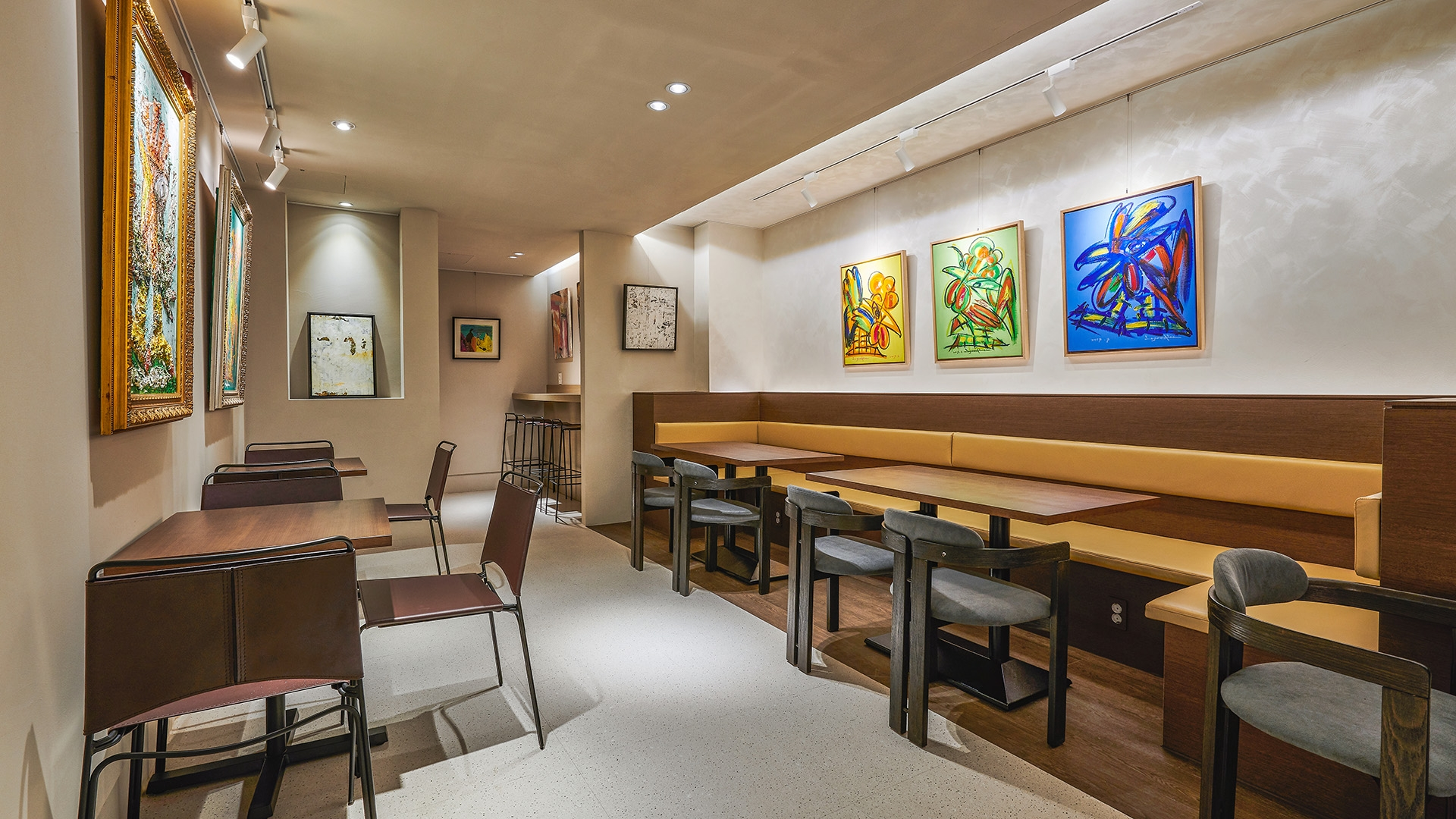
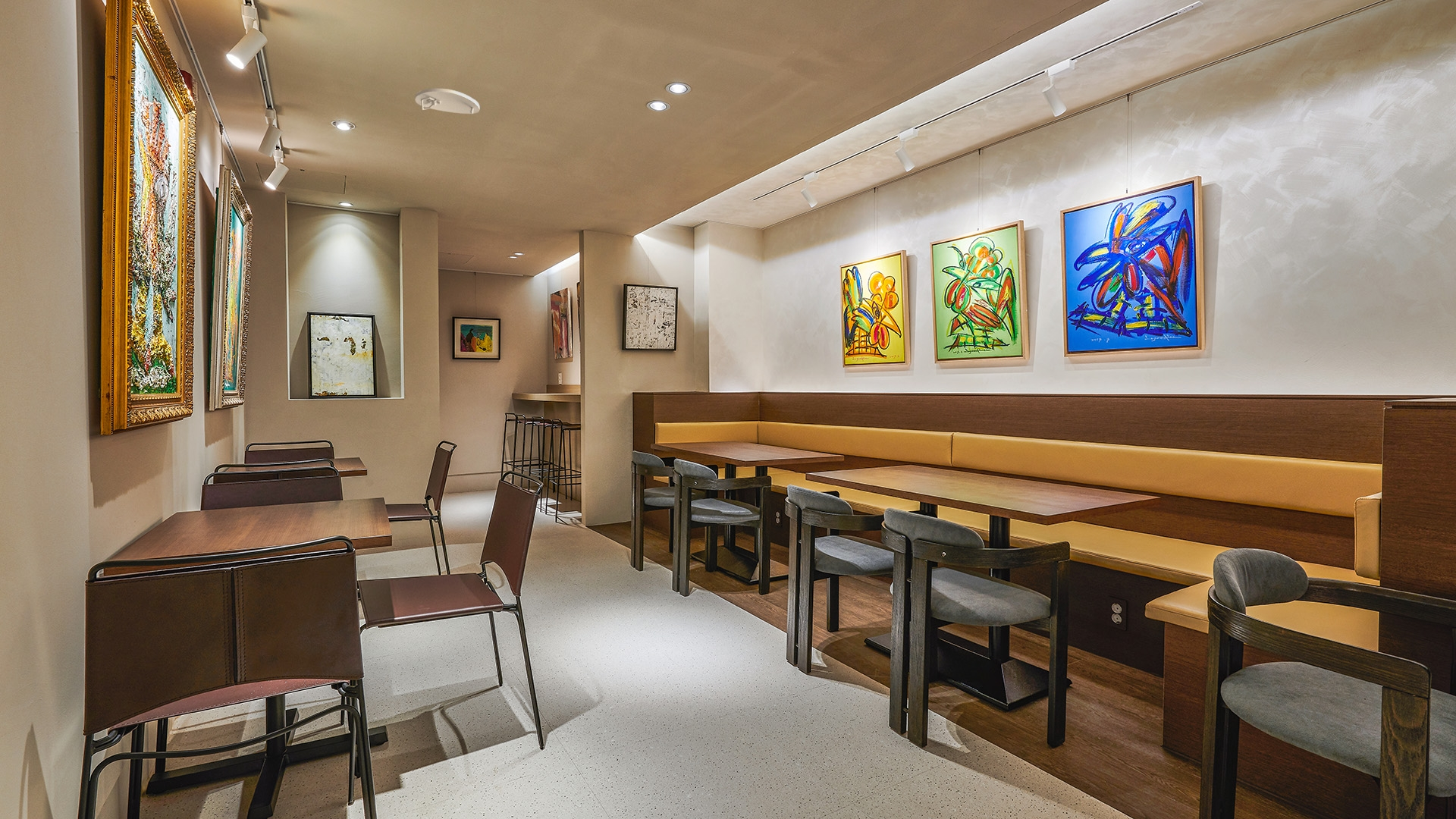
+ smoke detector [414,88,480,115]
